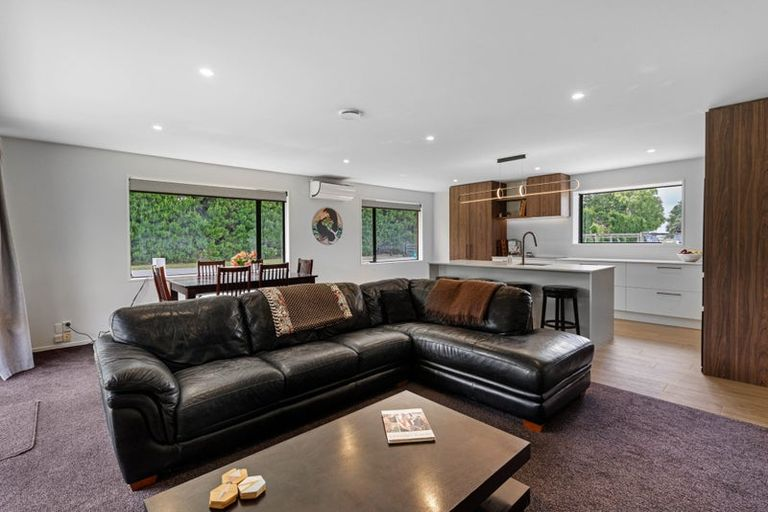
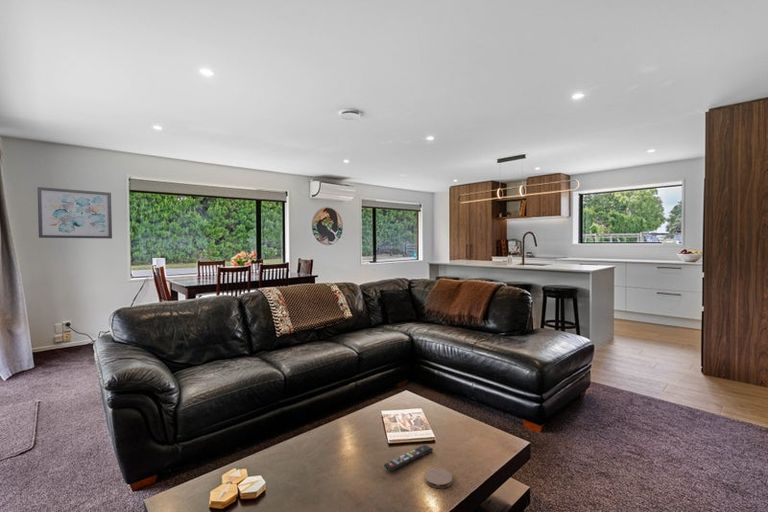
+ coaster [424,467,453,489]
+ wall art [36,186,113,240]
+ remote control [383,444,434,472]
